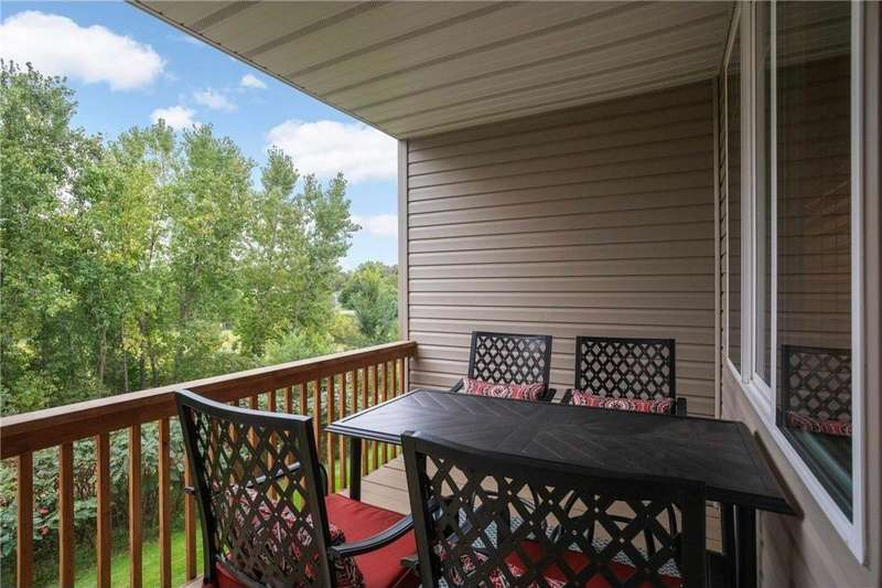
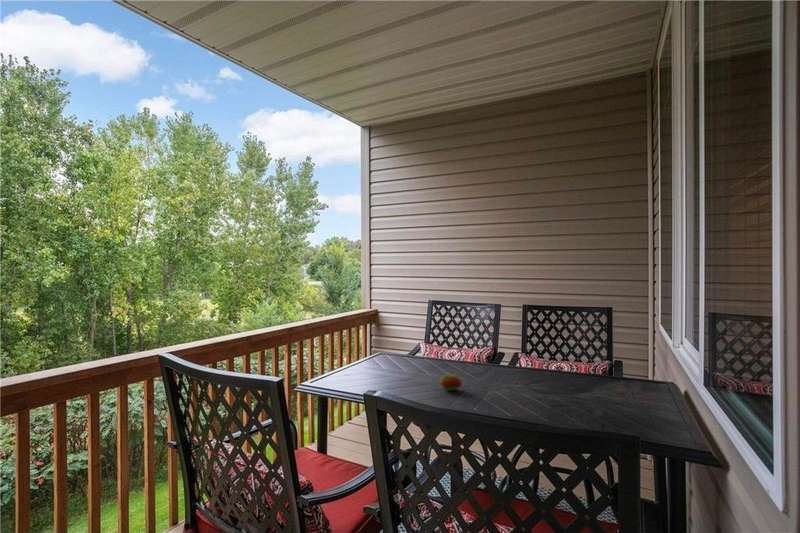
+ fruit [438,373,463,392]
